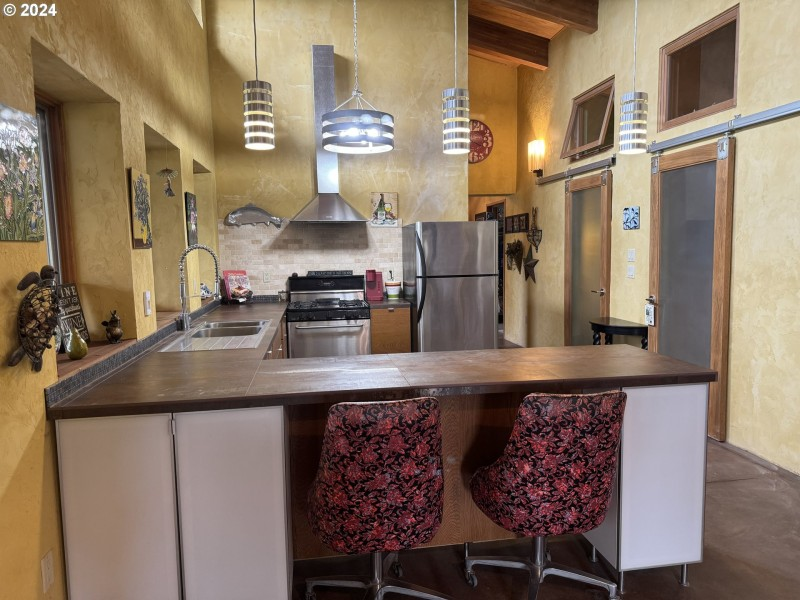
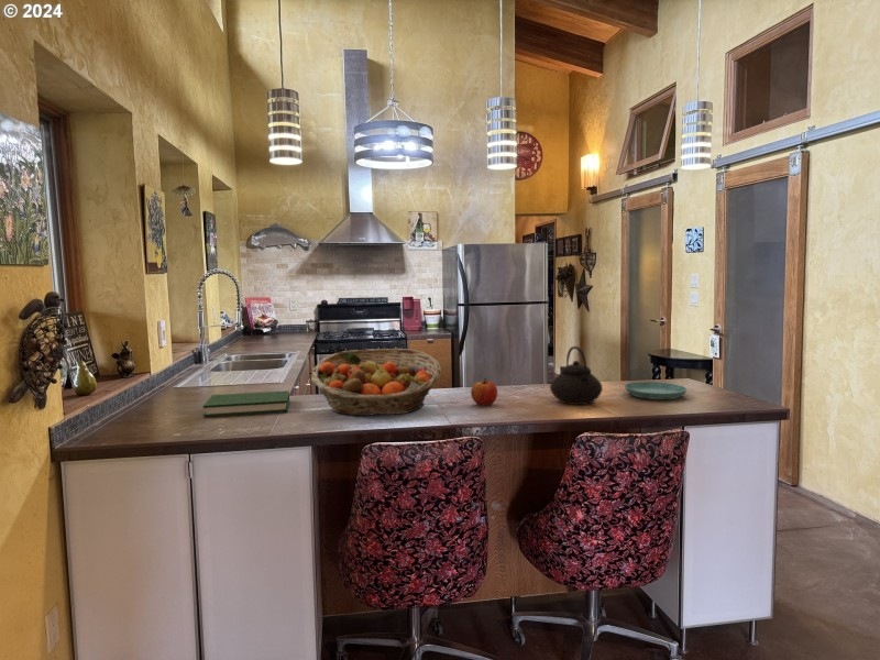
+ apple [470,377,498,407]
+ saucer [624,381,688,400]
+ hardback book [202,389,290,418]
+ teapot [549,345,604,406]
+ fruit basket [310,348,442,417]
